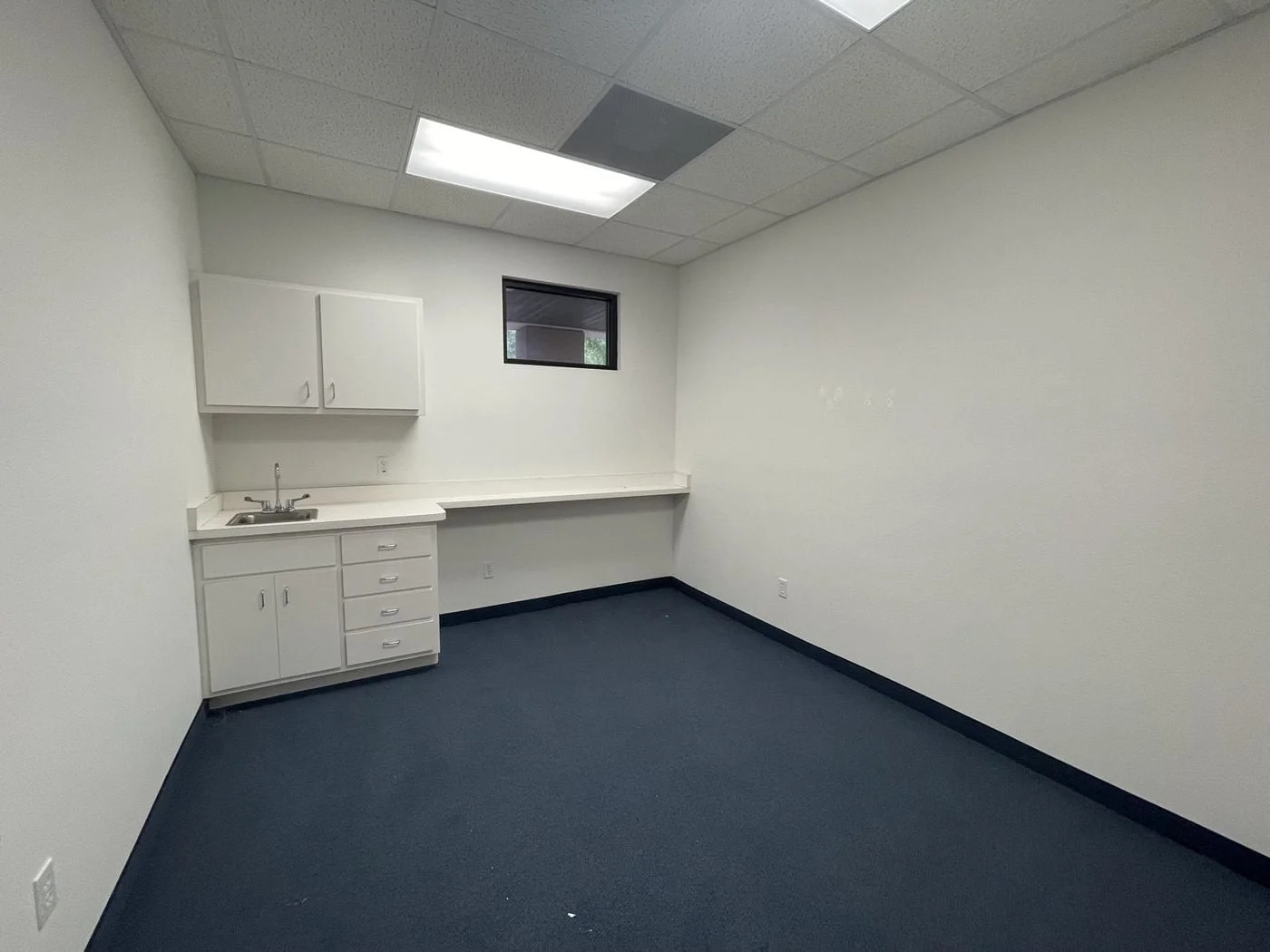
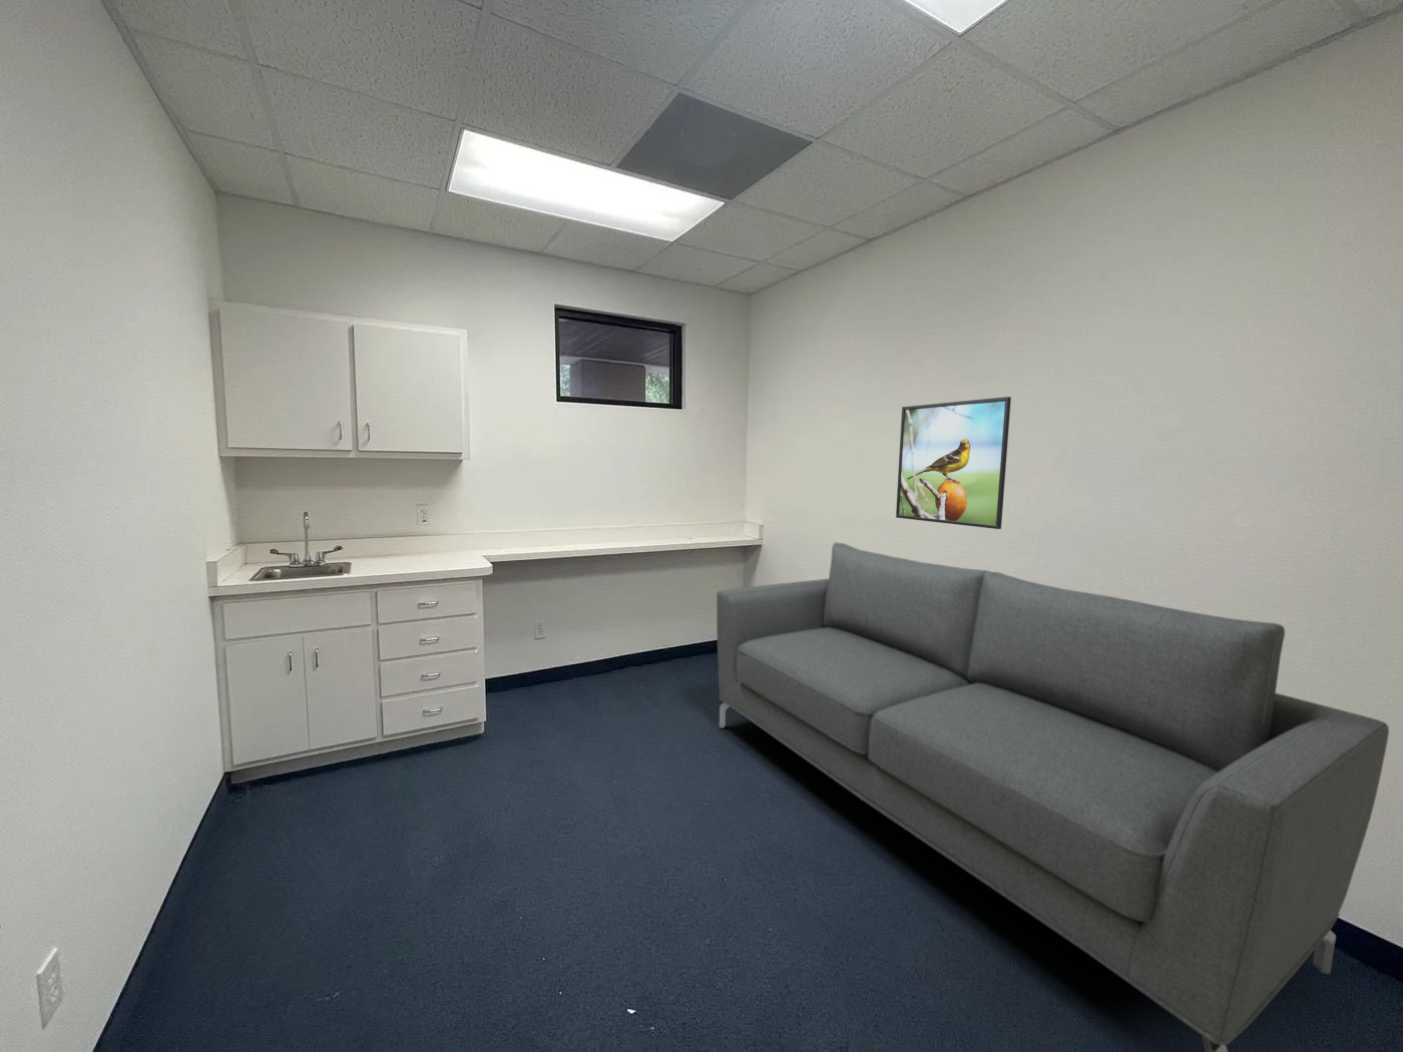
+ sofa [716,541,1390,1052]
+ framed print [895,396,1012,530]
